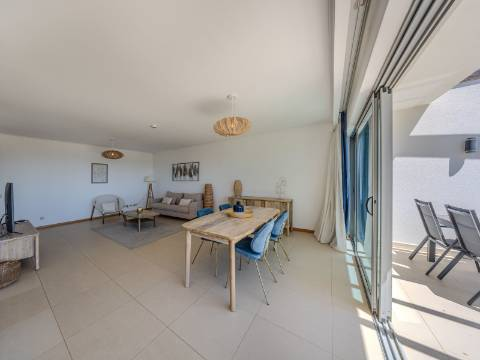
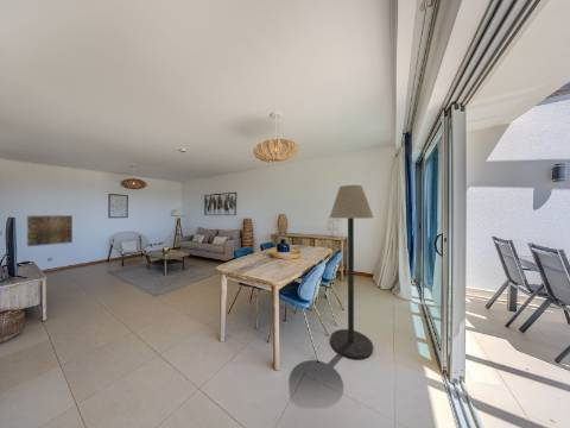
+ wall art [26,214,74,247]
+ floor lamp [329,184,374,360]
